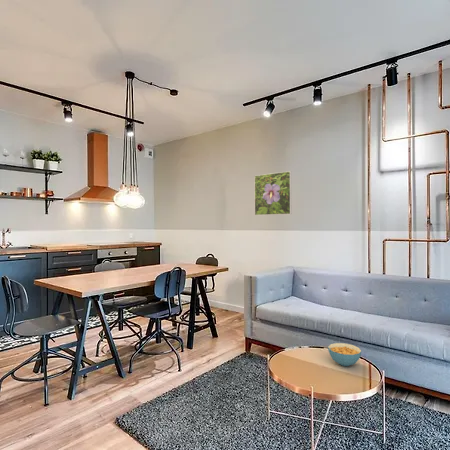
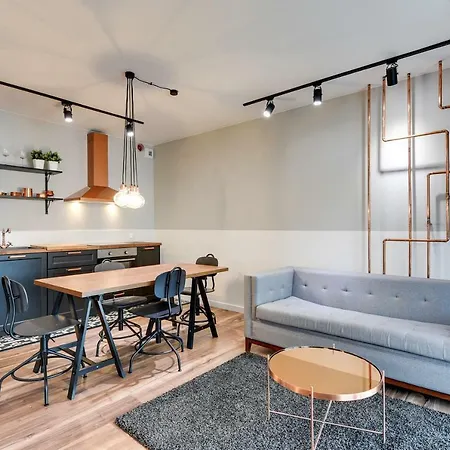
- cereal bowl [327,342,362,367]
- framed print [254,170,292,216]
